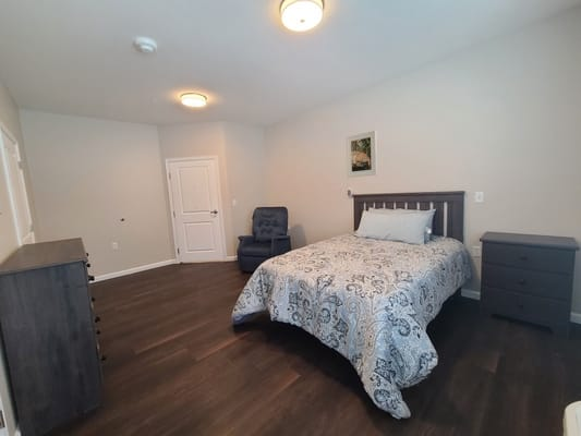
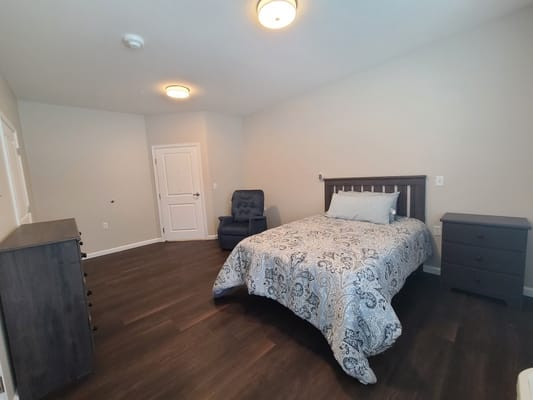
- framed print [346,130,378,179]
